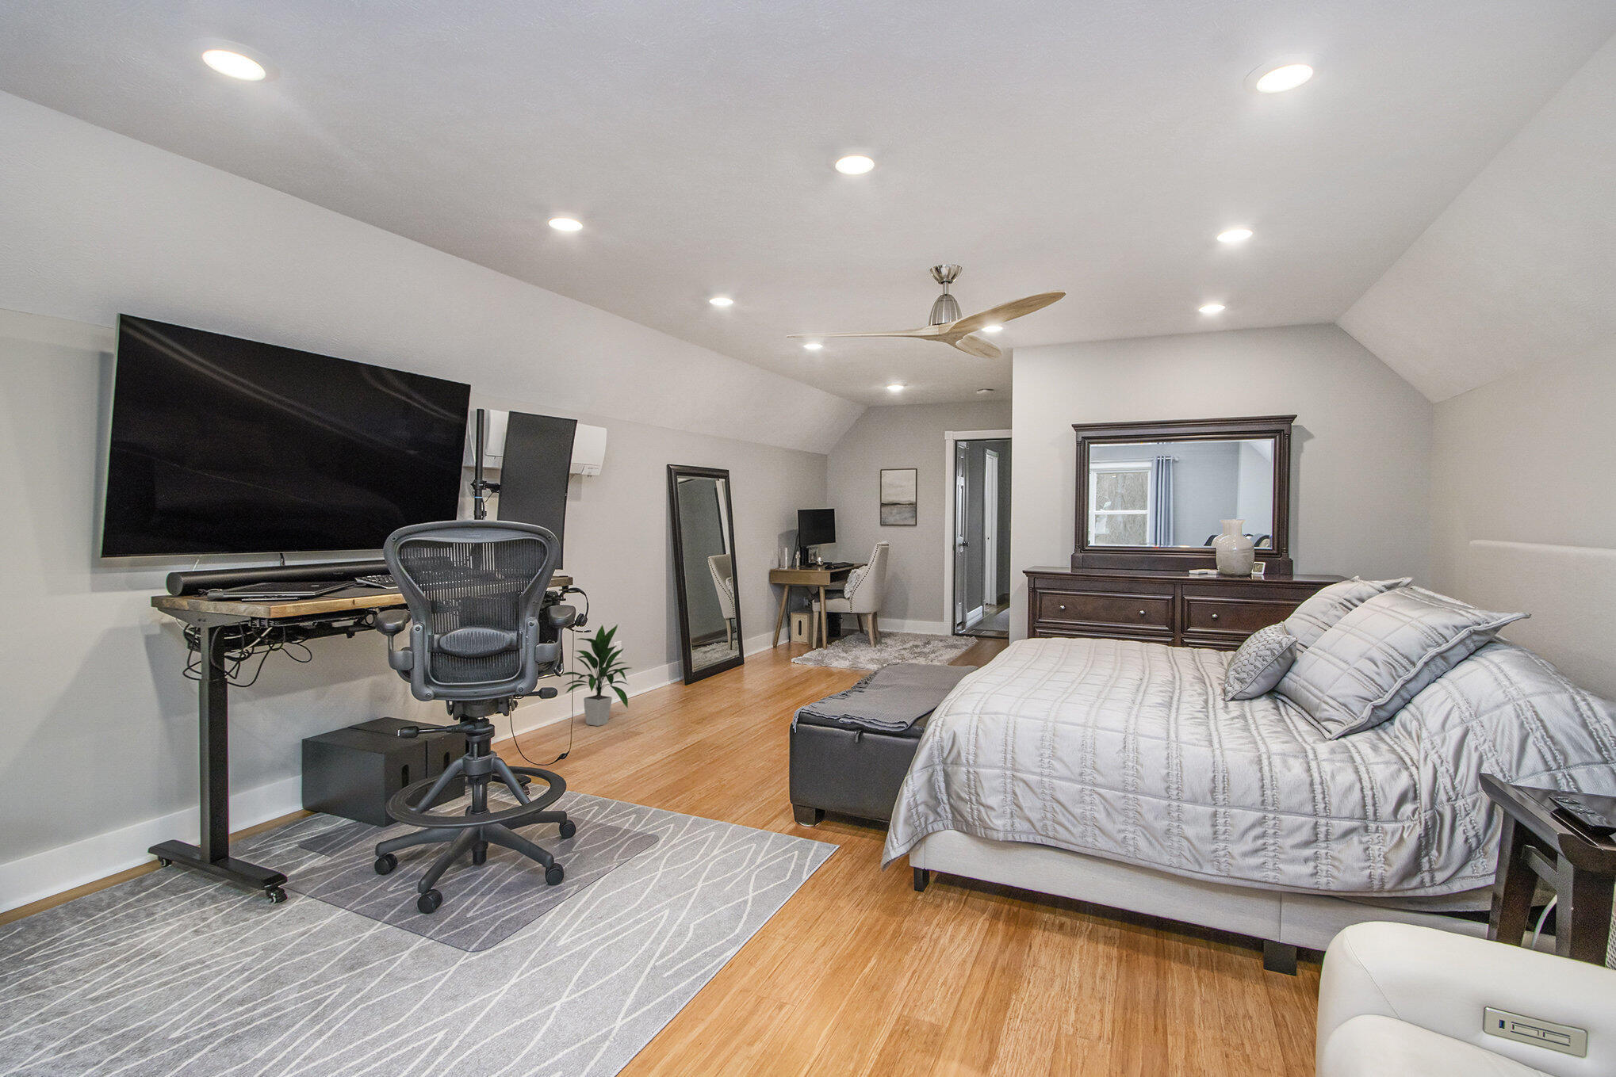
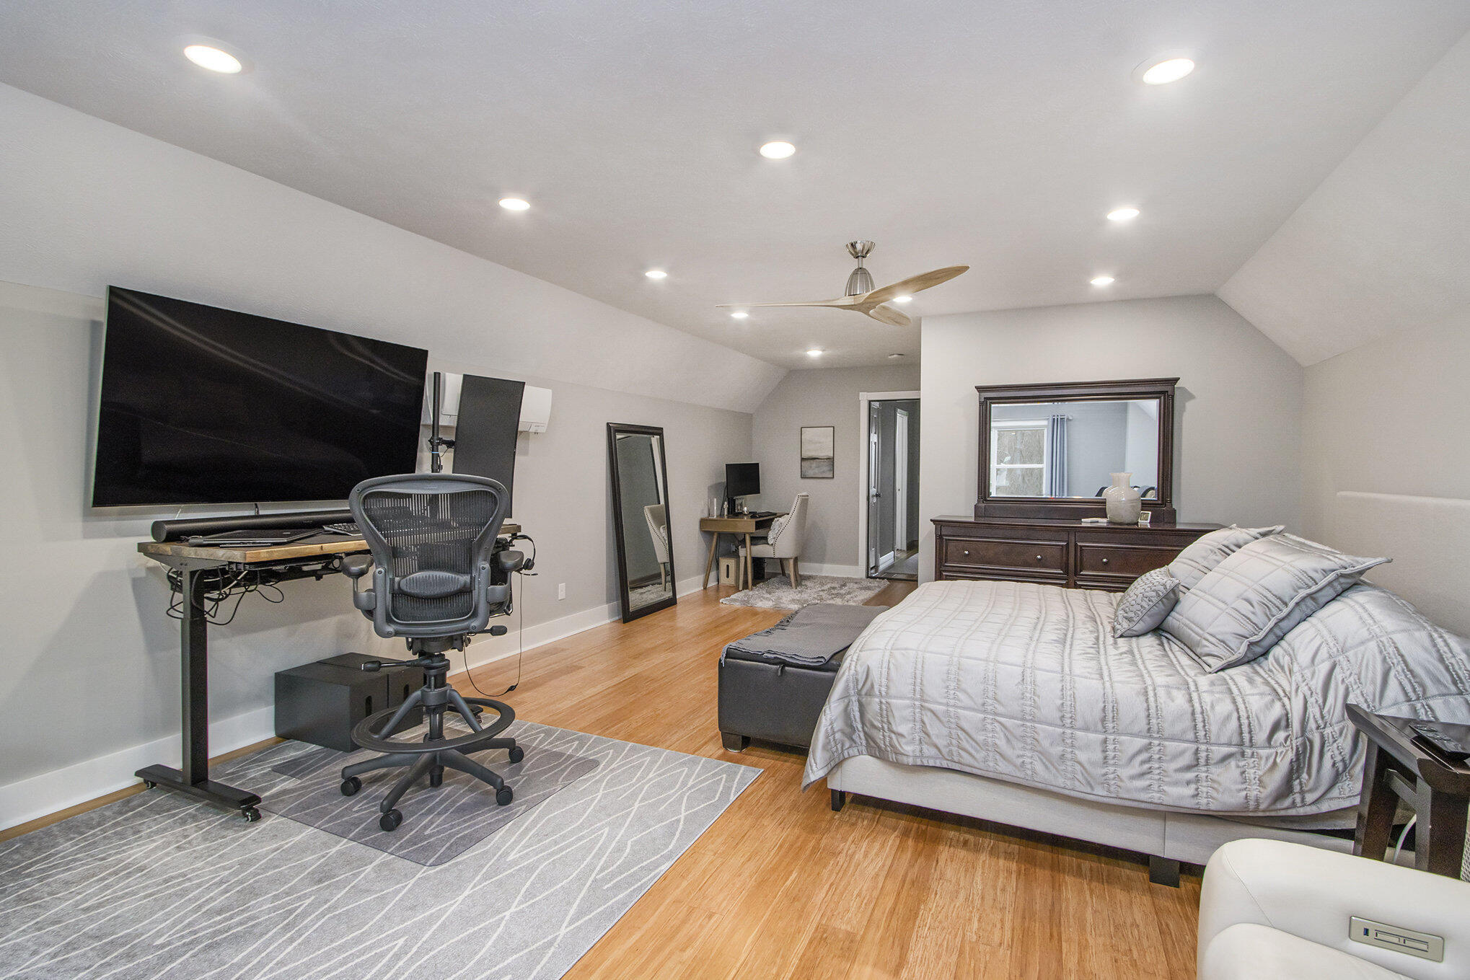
- indoor plant [562,624,631,727]
